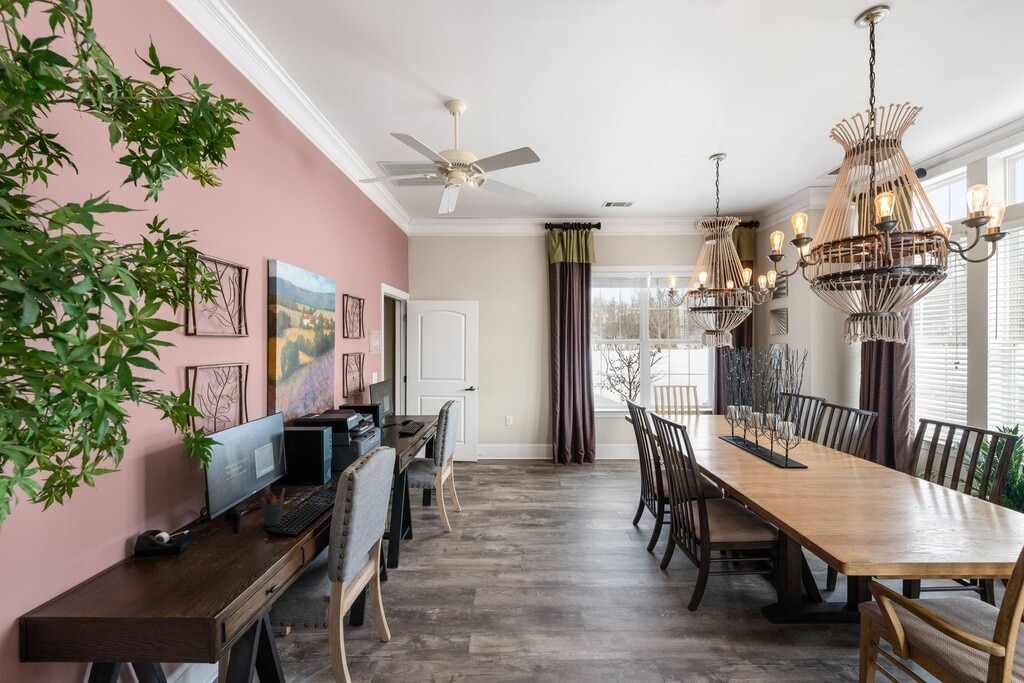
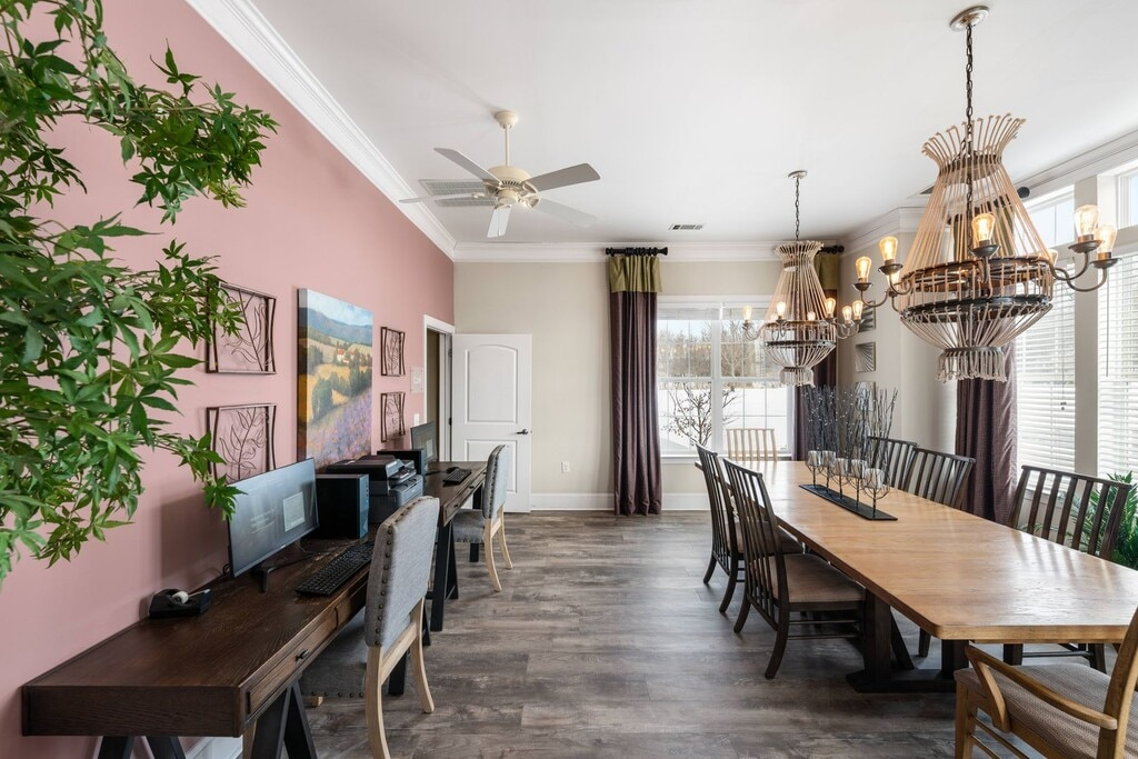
- pen holder [259,487,286,527]
